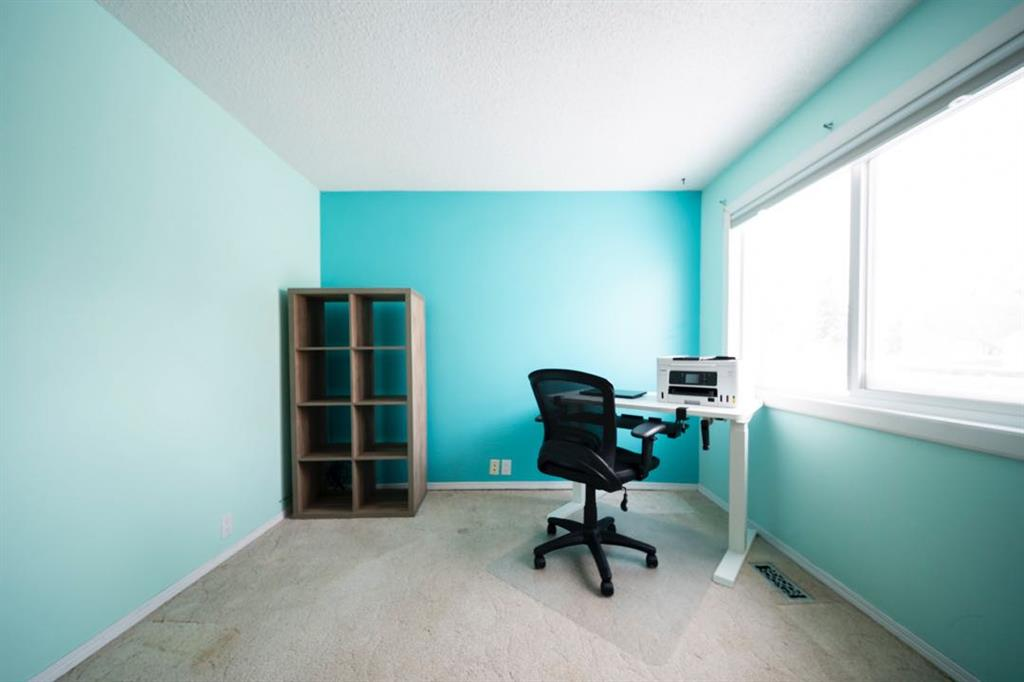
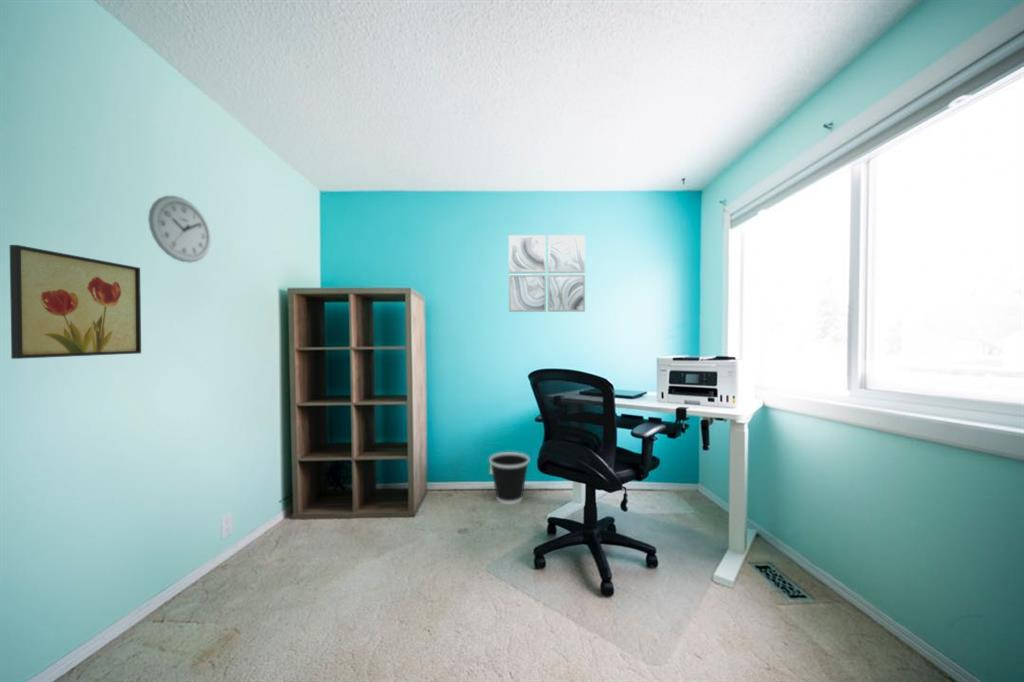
+ wall art [508,234,586,313]
+ wastebasket [488,451,530,505]
+ wall clock [147,195,212,264]
+ wall art [9,244,142,360]
